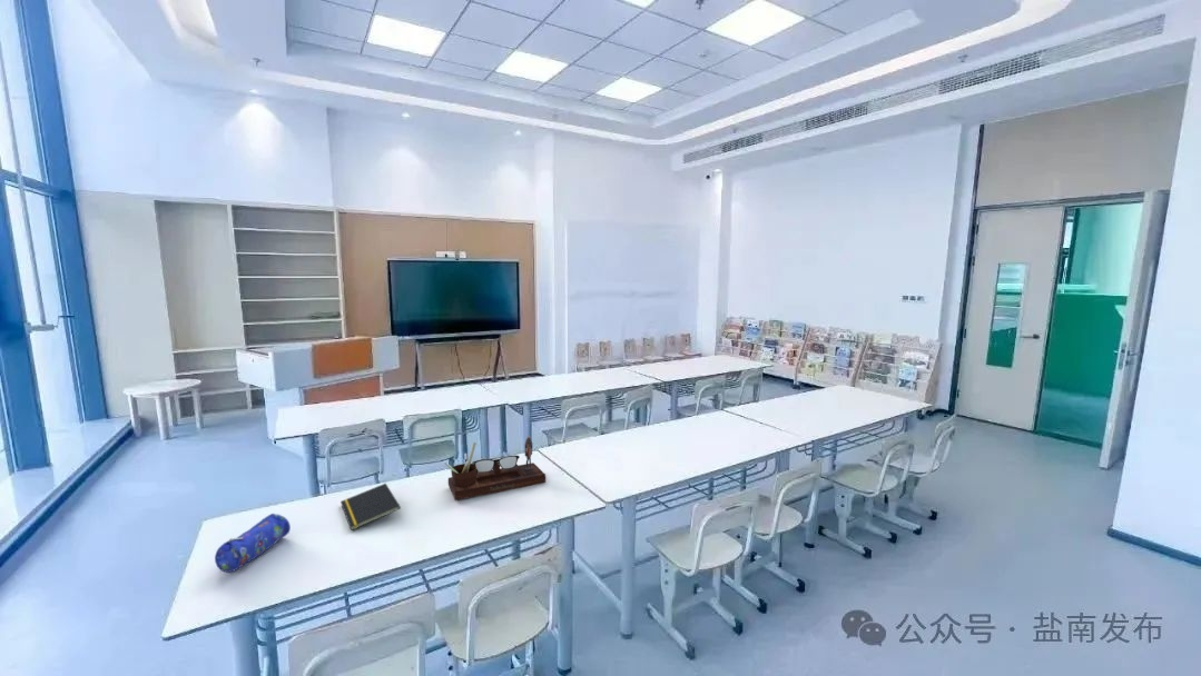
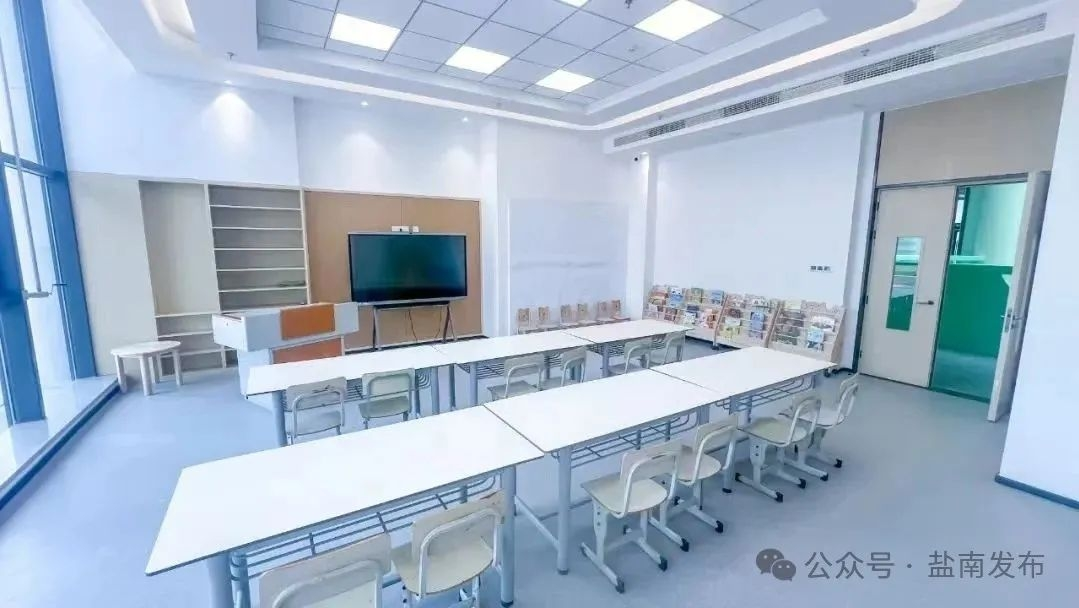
- pencil case [214,513,292,574]
- notepad [339,483,402,531]
- desk organizer [442,436,547,501]
